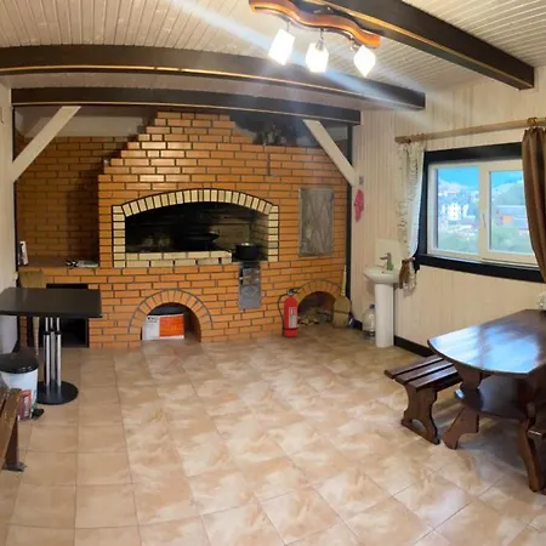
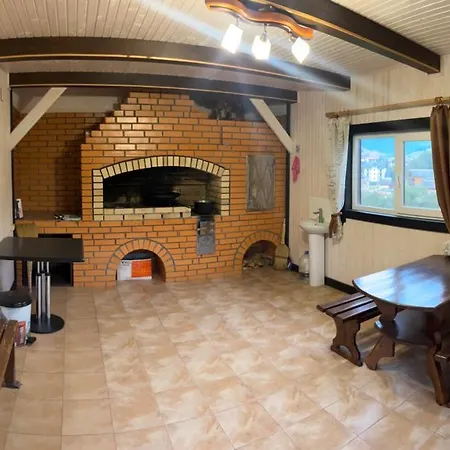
- fire extinguisher [277,286,302,339]
